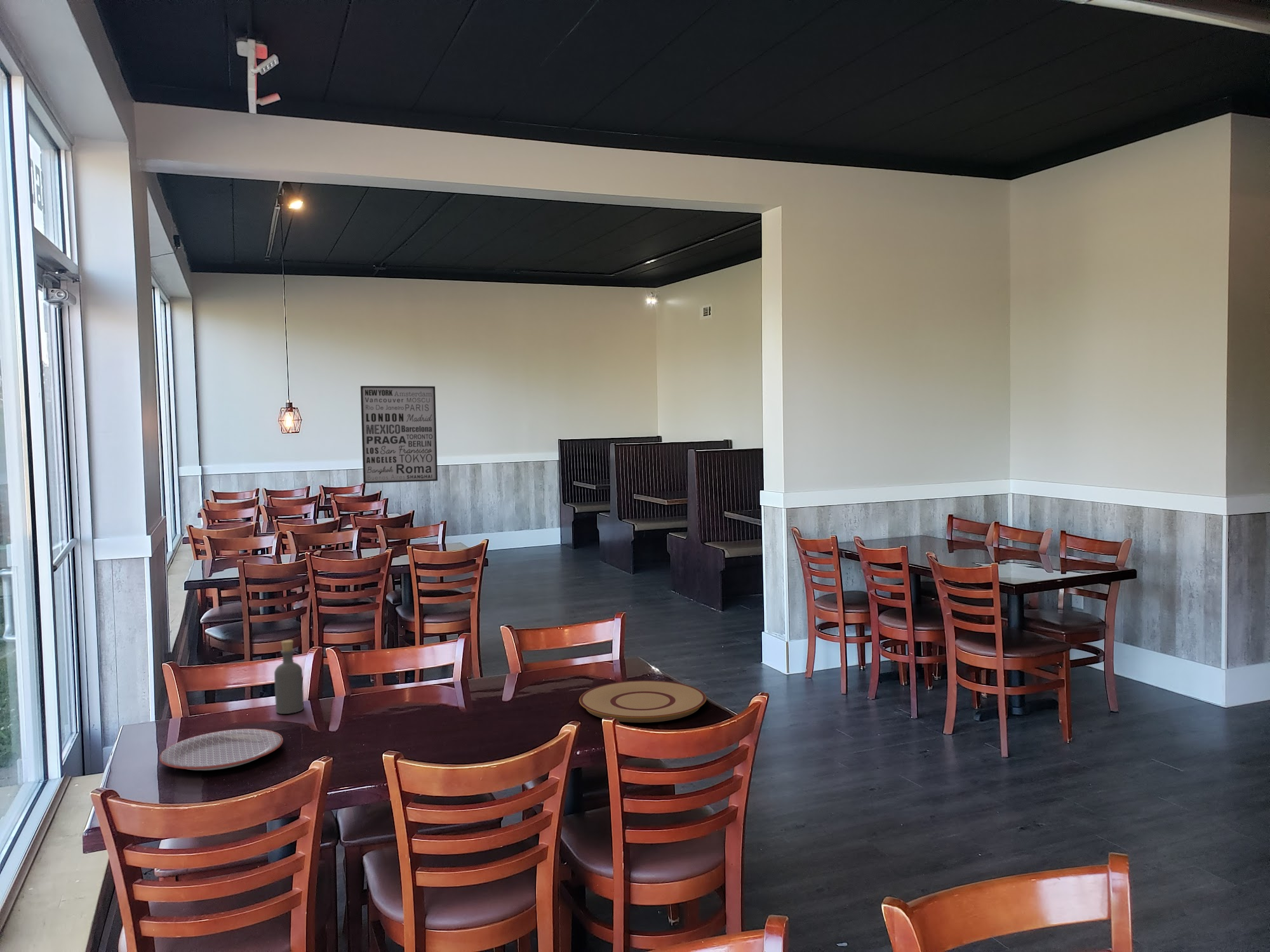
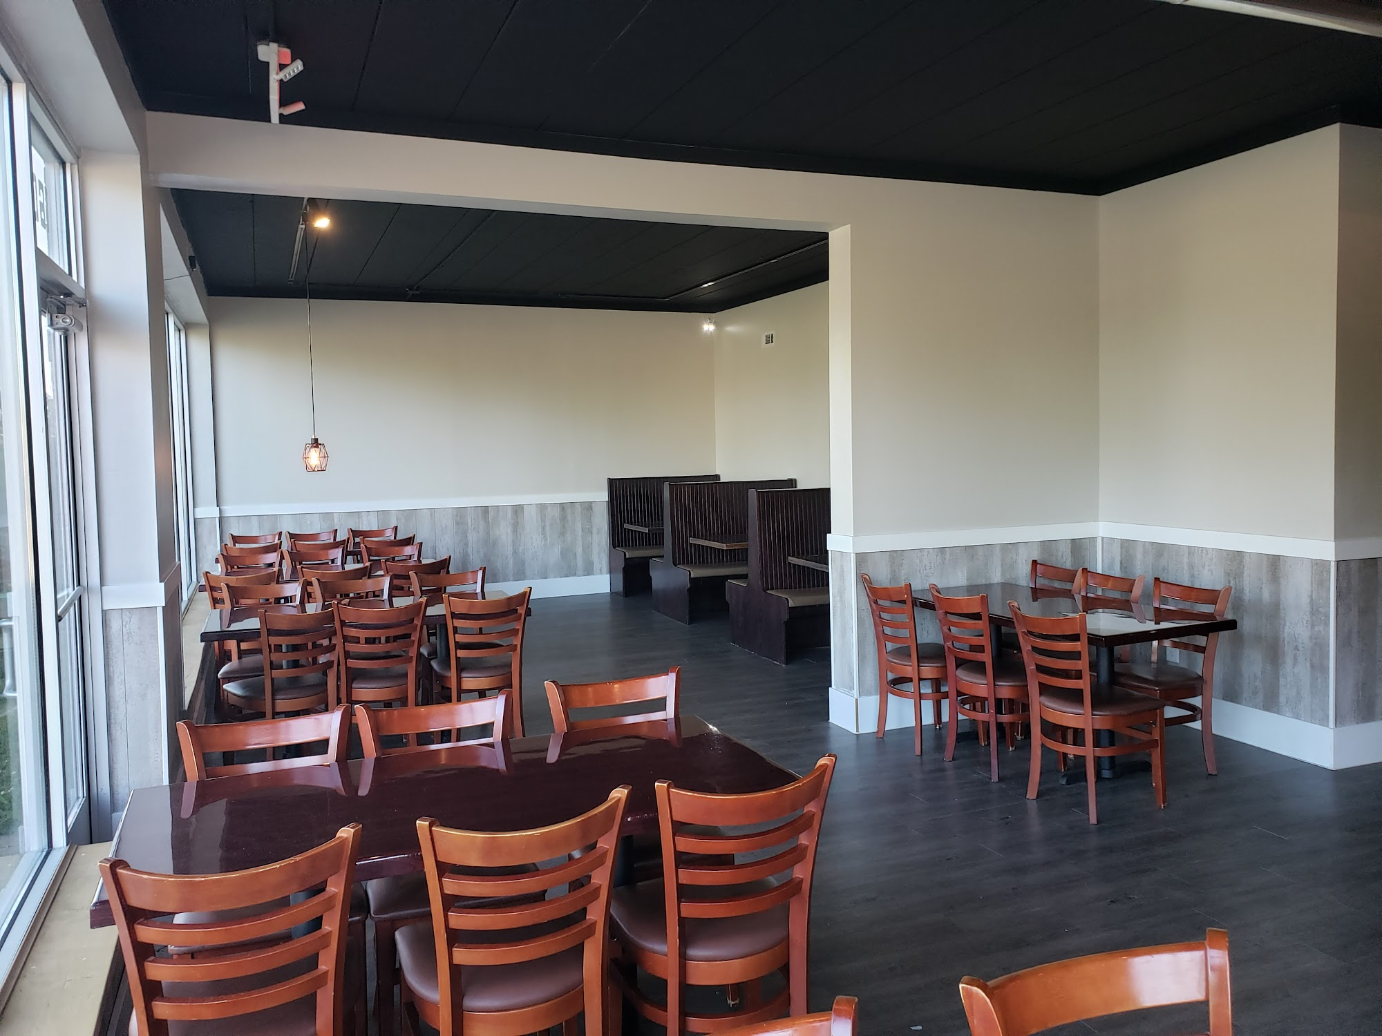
- plate [578,680,707,723]
- wall art [360,385,438,484]
- bottle [274,639,304,715]
- plate [159,728,284,771]
